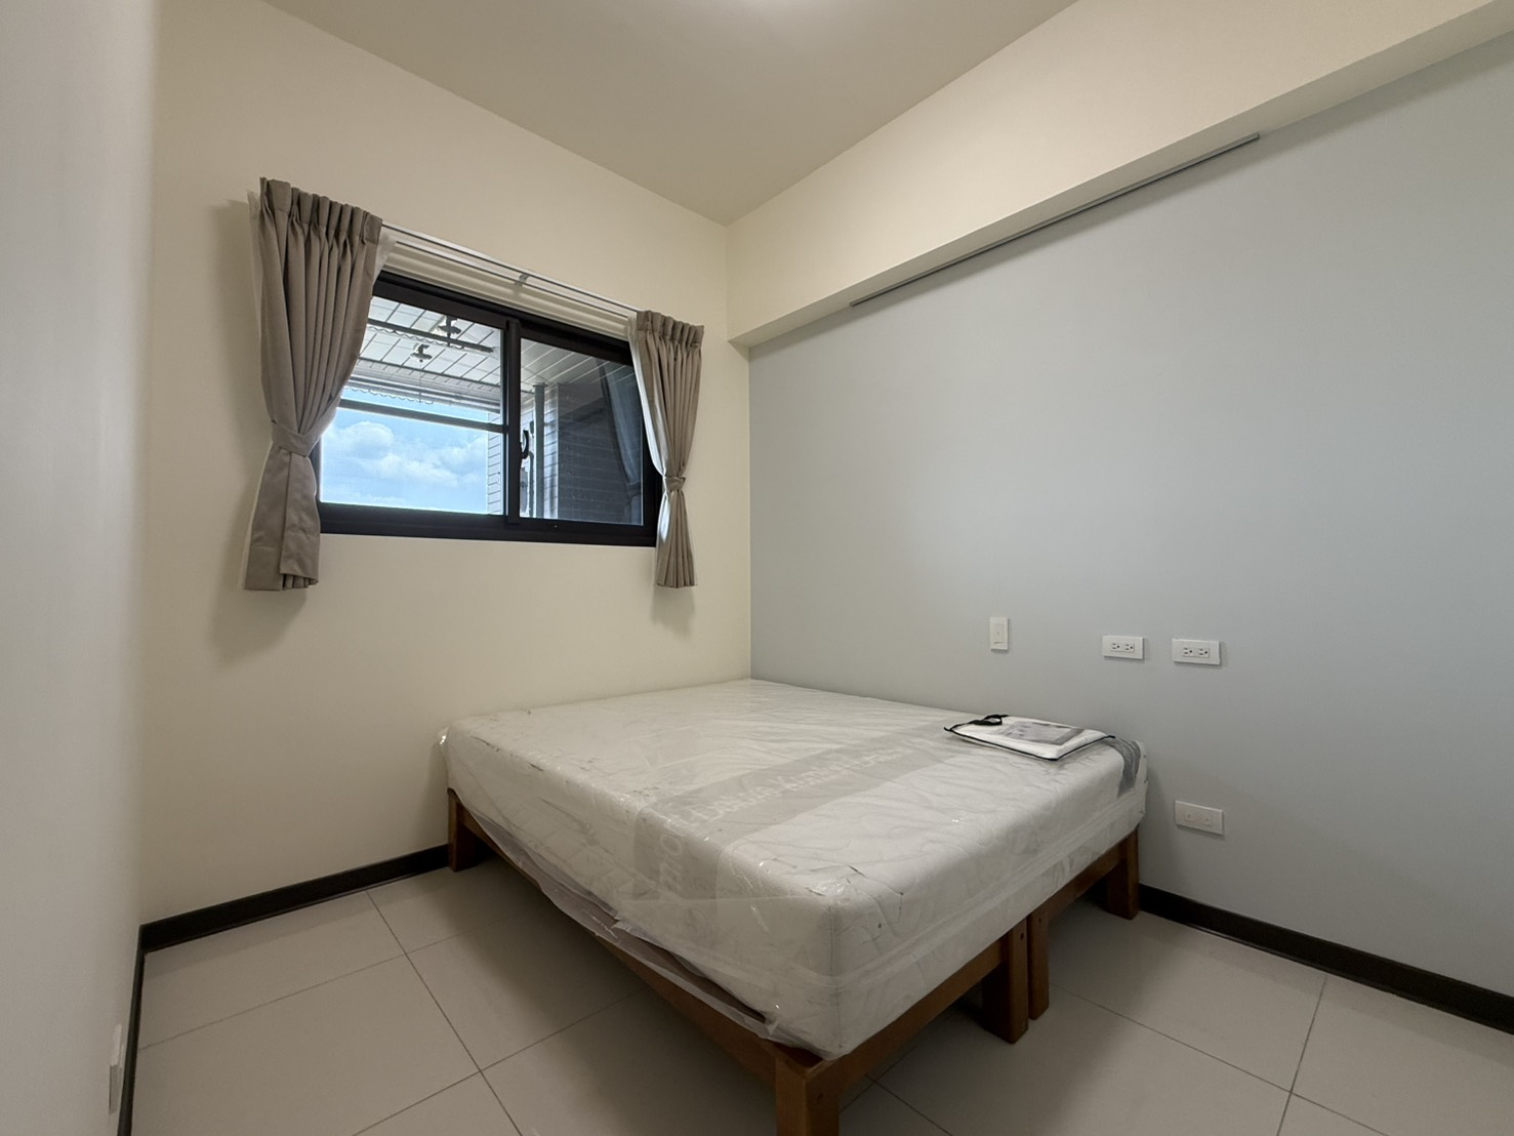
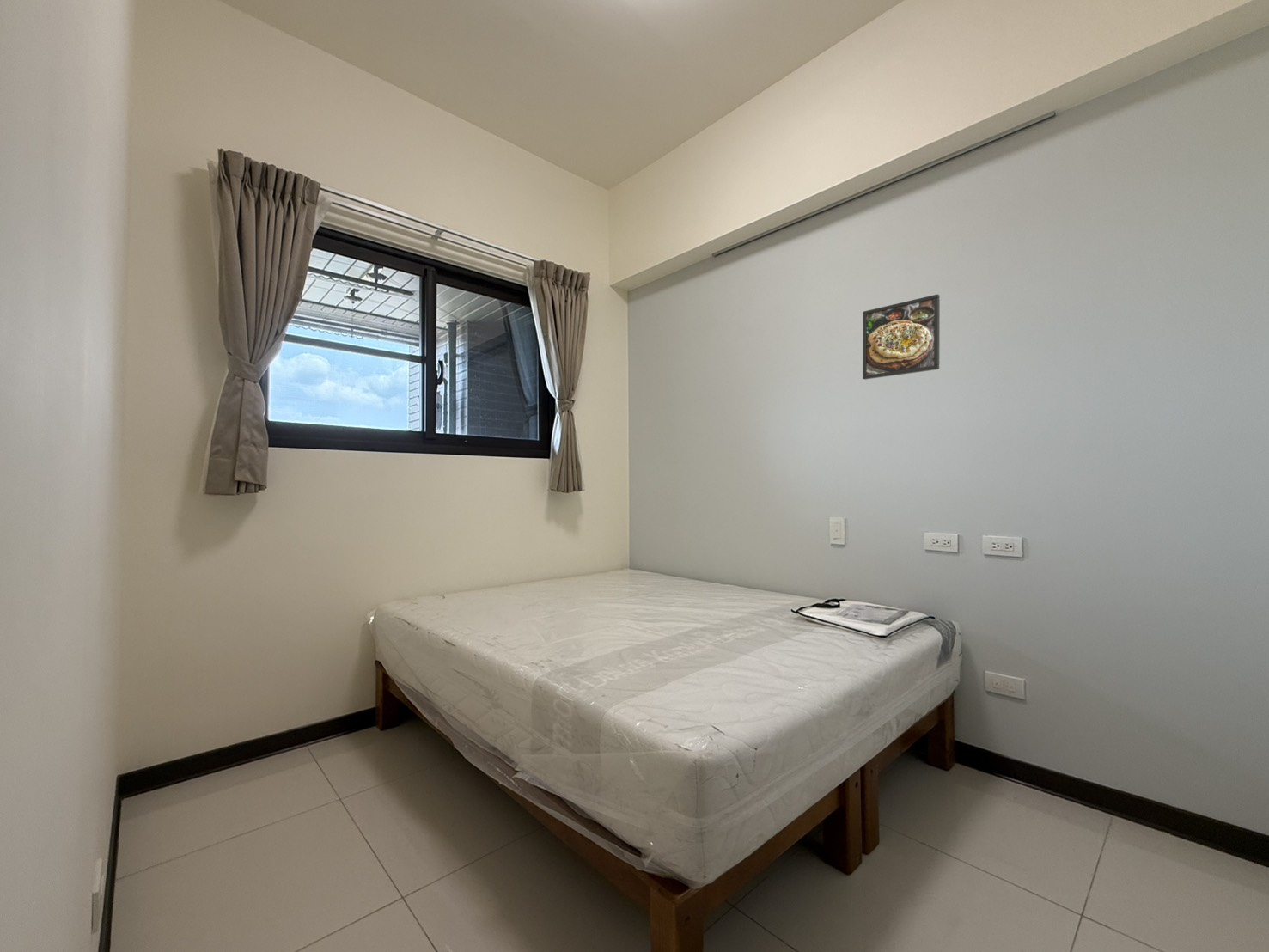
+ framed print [862,293,941,381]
